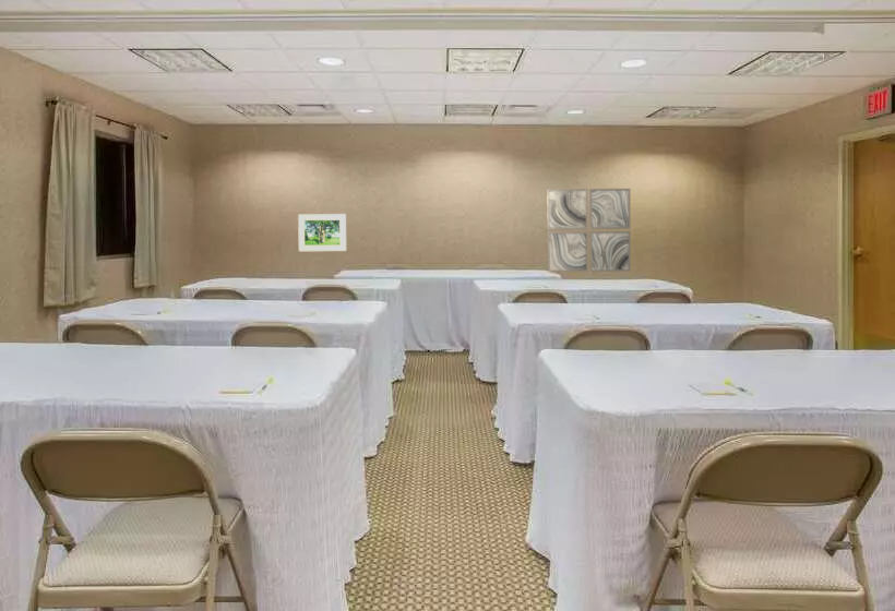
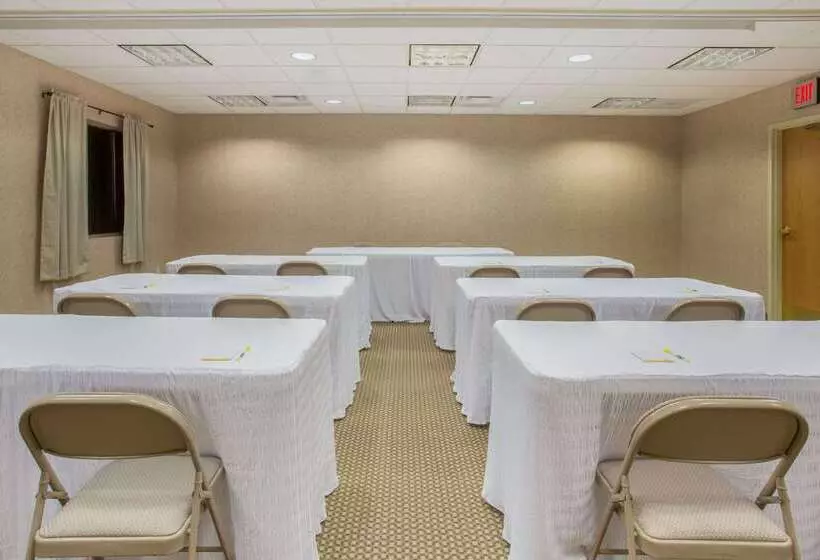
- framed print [297,213,347,252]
- wall art [546,188,632,273]
